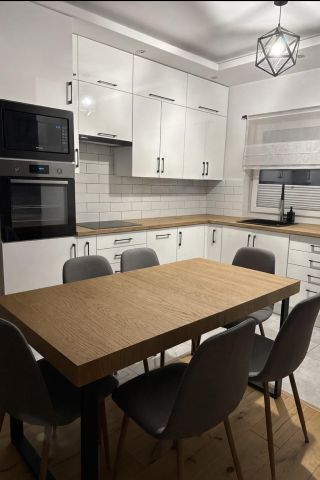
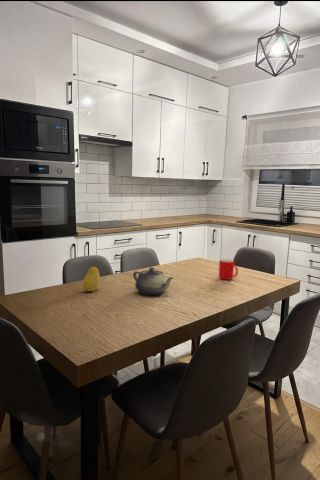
+ cup [218,258,239,281]
+ teapot [132,267,174,296]
+ fruit [82,266,101,292]
